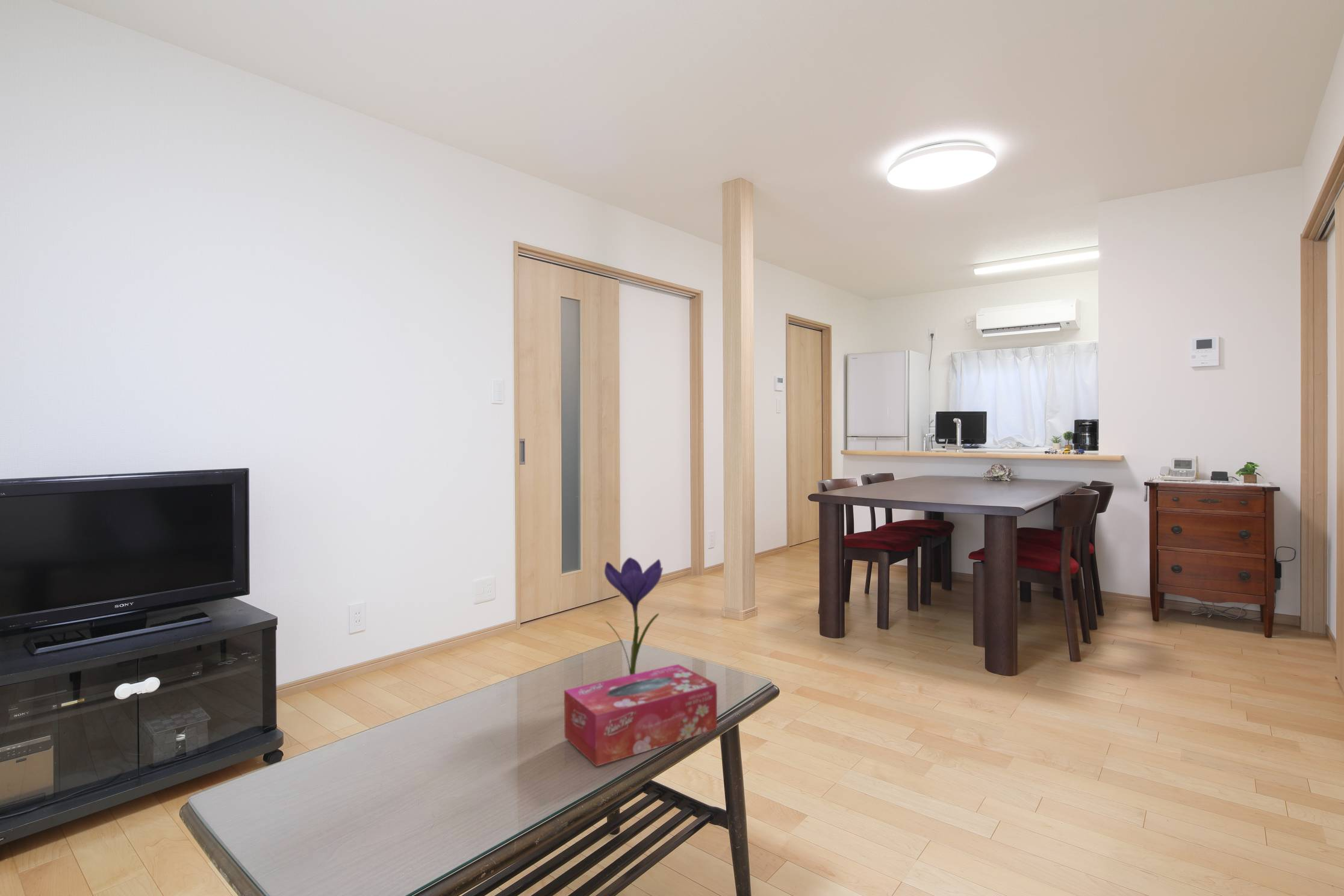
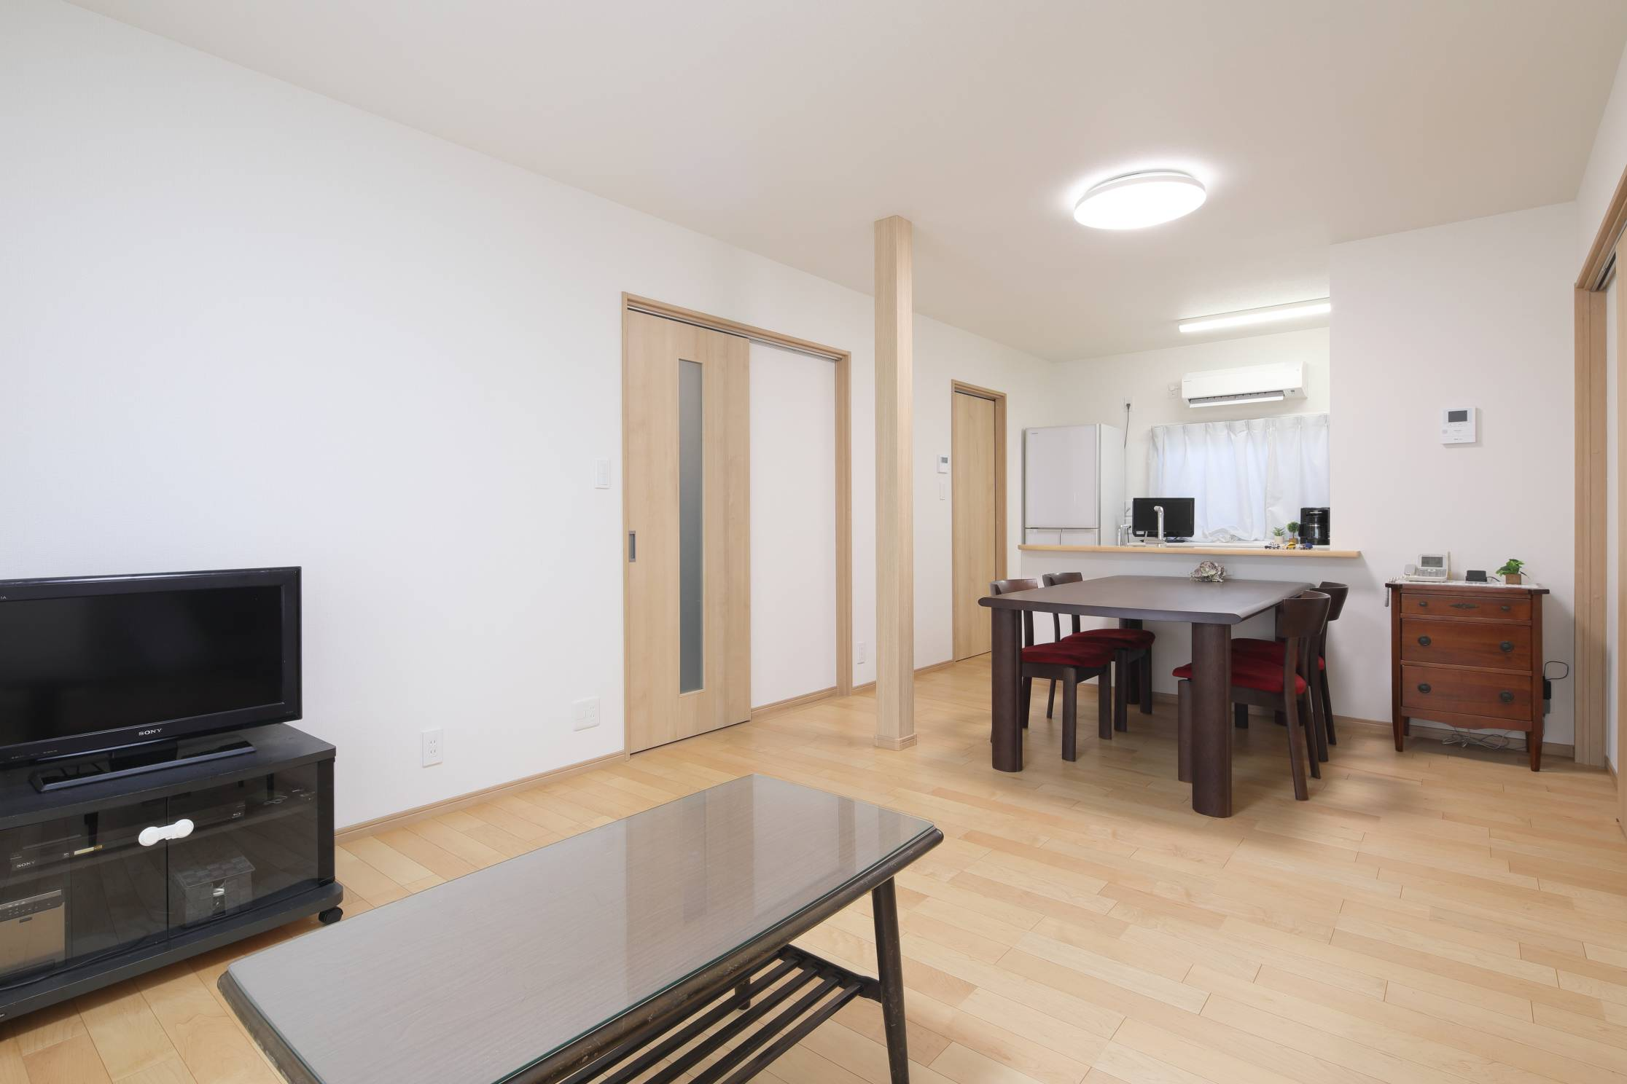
- flower [604,556,664,675]
- tissue box [564,664,718,767]
